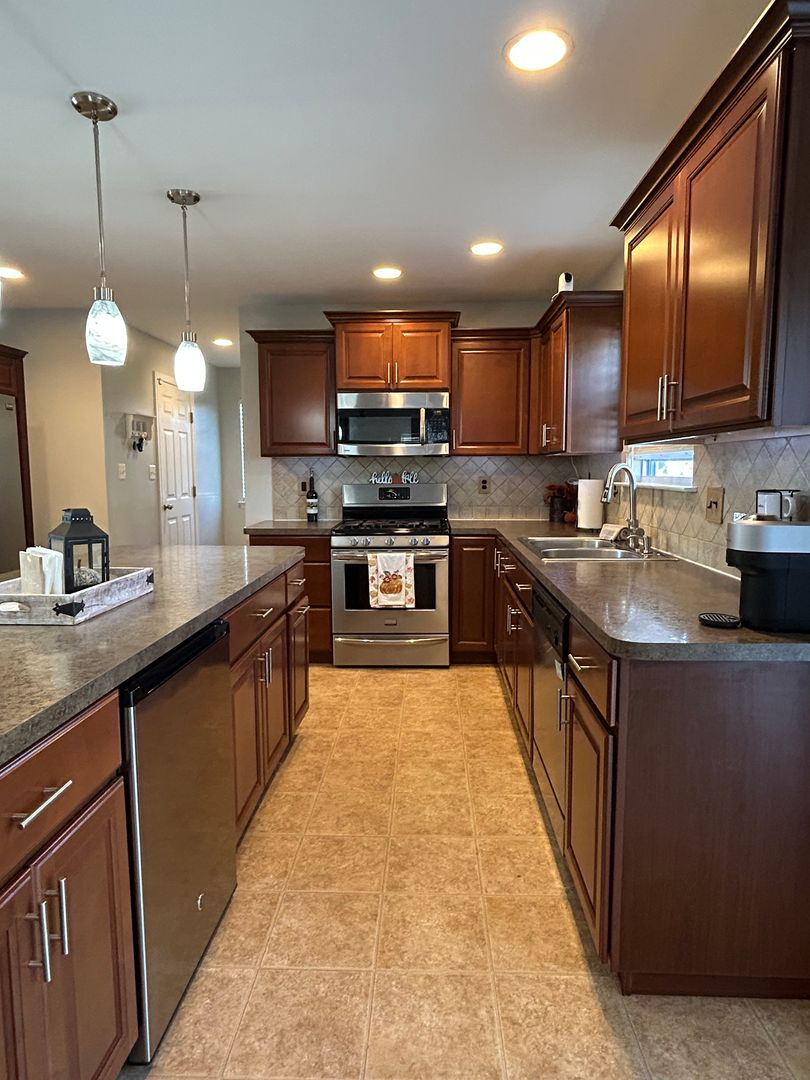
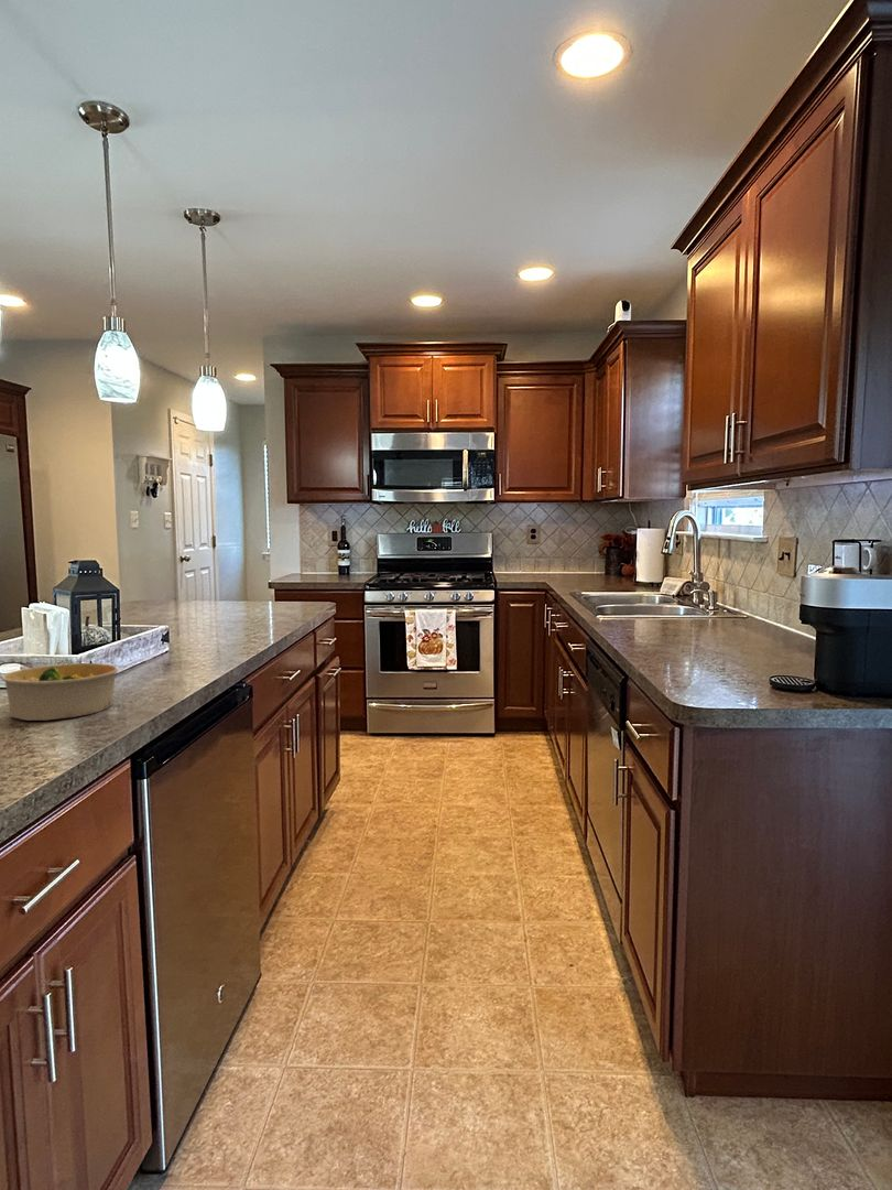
+ bowl [0,662,119,721]
